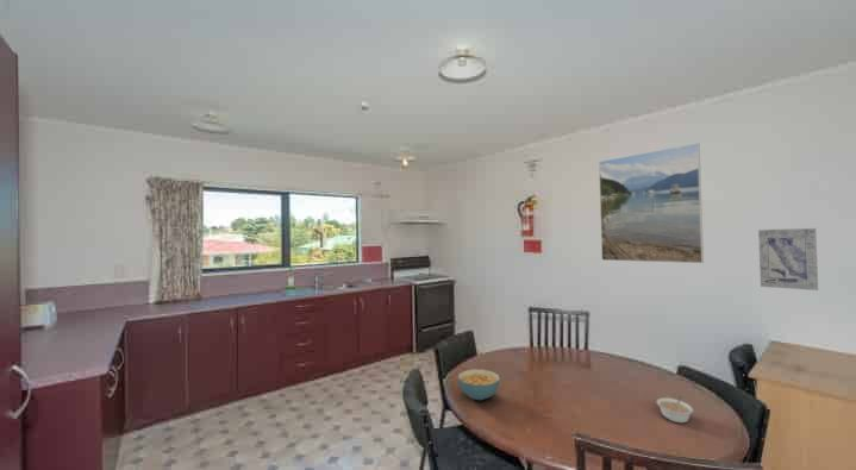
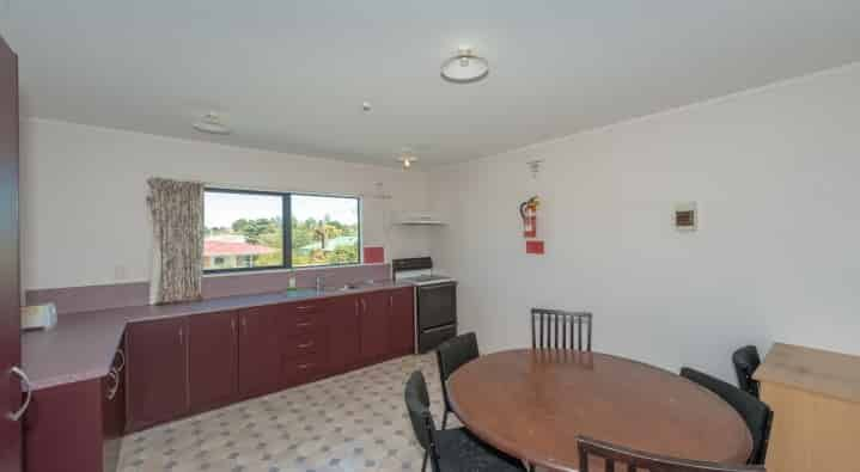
- wall art [757,227,819,292]
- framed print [598,142,705,264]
- cereal bowl [457,368,501,401]
- legume [656,395,695,424]
